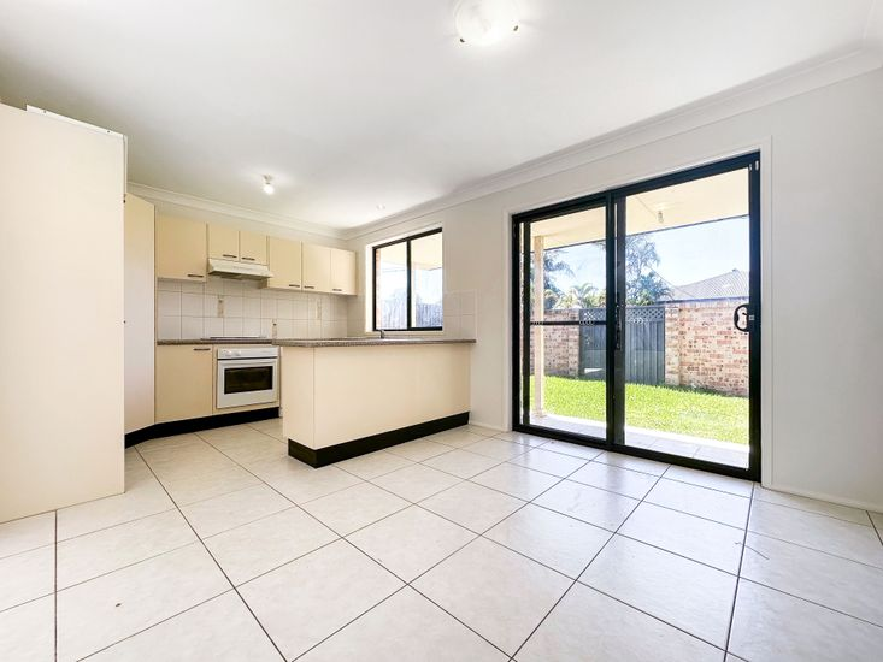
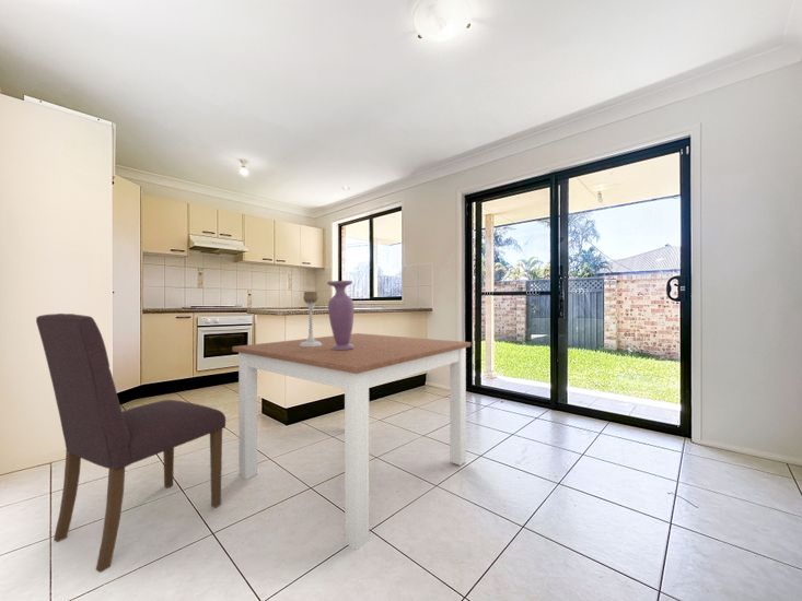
+ candle holder [300,291,322,346]
+ vase [326,280,354,350]
+ dining table [231,332,472,552]
+ dining chair [35,313,226,574]
